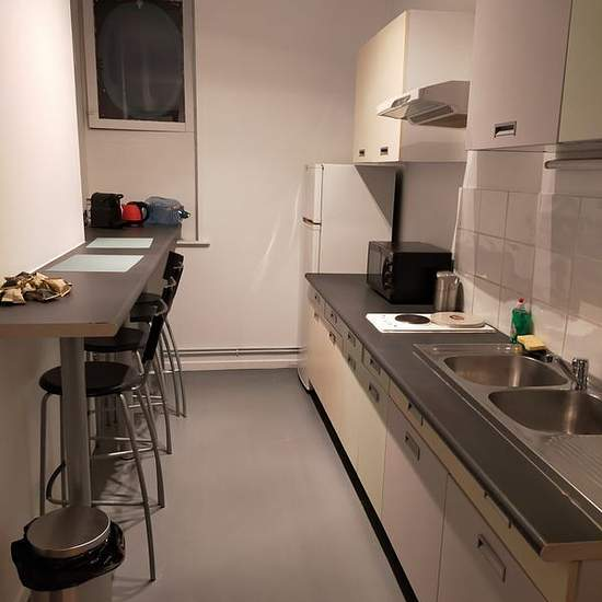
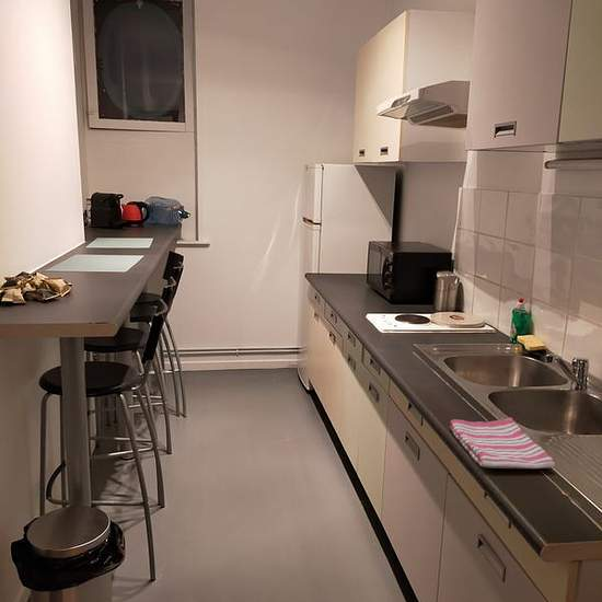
+ dish towel [449,417,556,470]
